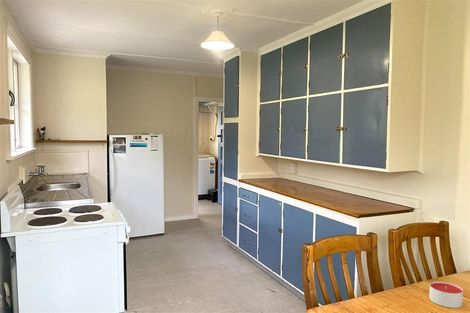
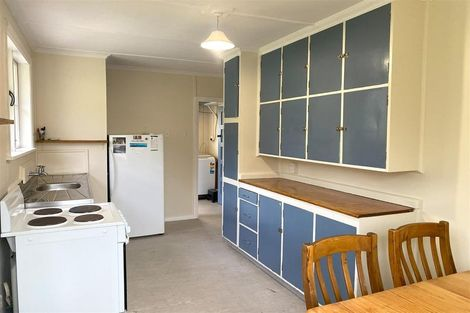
- candle [428,281,464,309]
